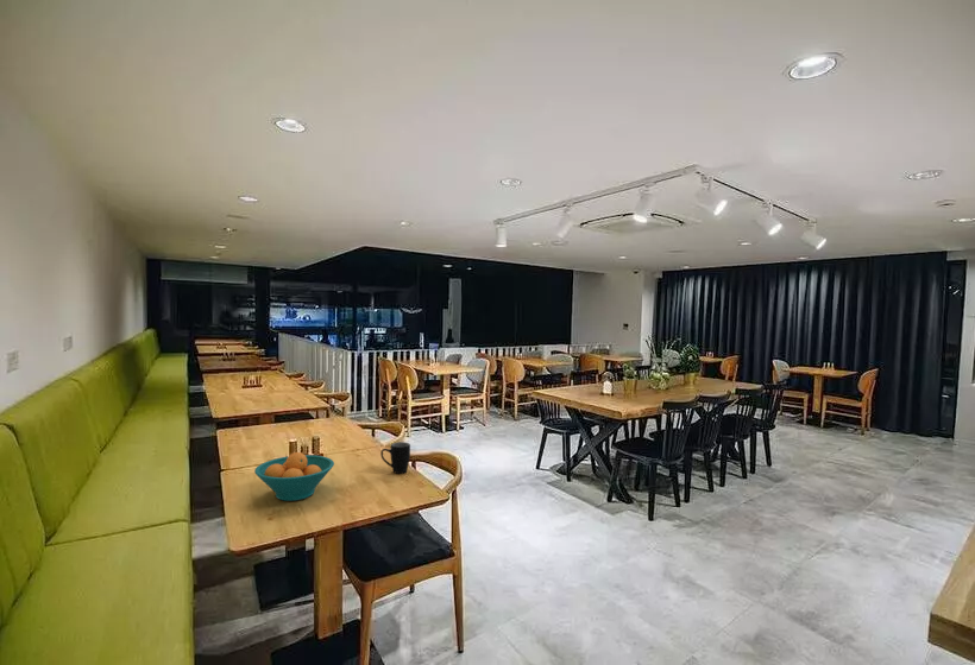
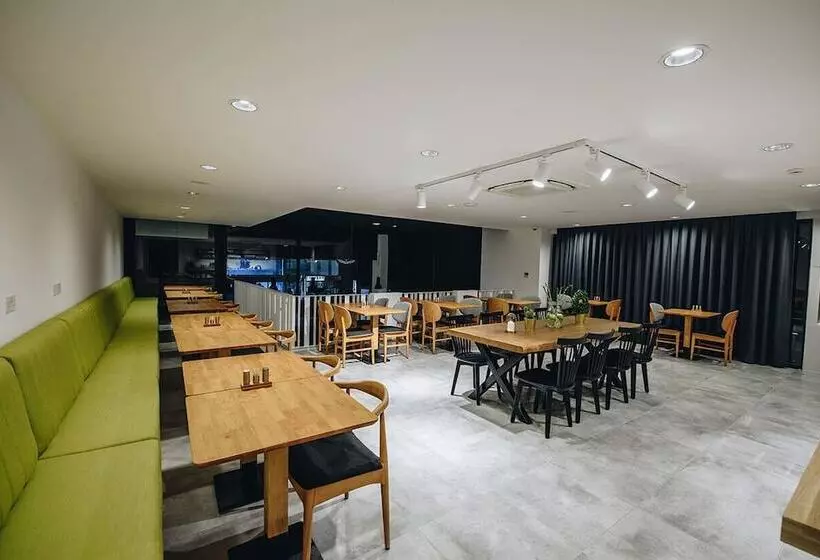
- fruit bowl [253,451,335,502]
- mug [379,441,411,475]
